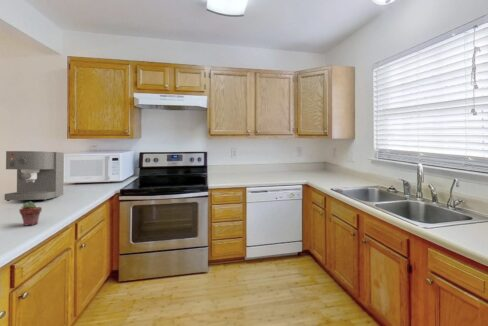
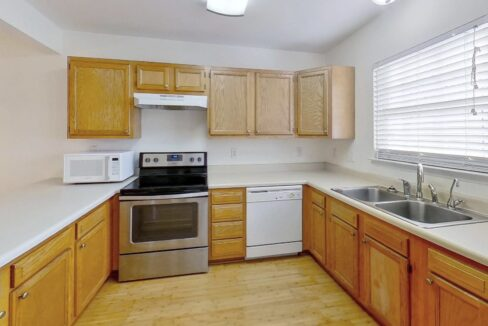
- coffee maker [4,150,65,202]
- potted succulent [18,201,43,226]
